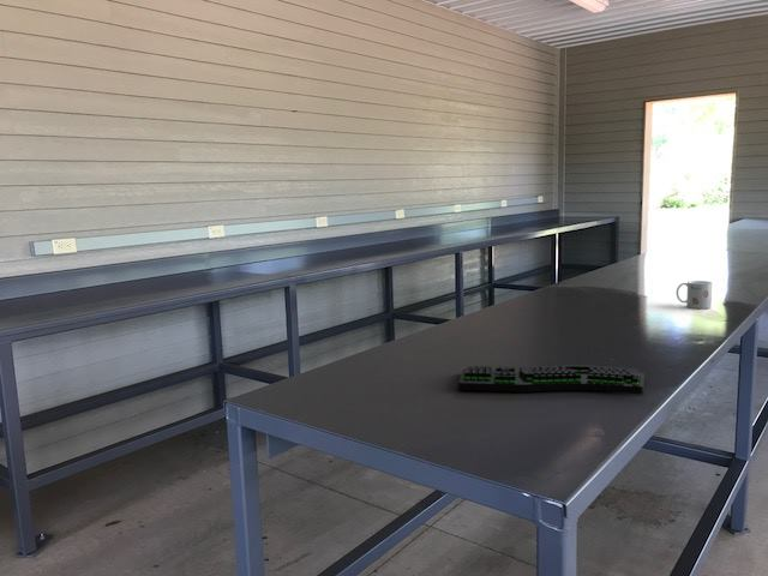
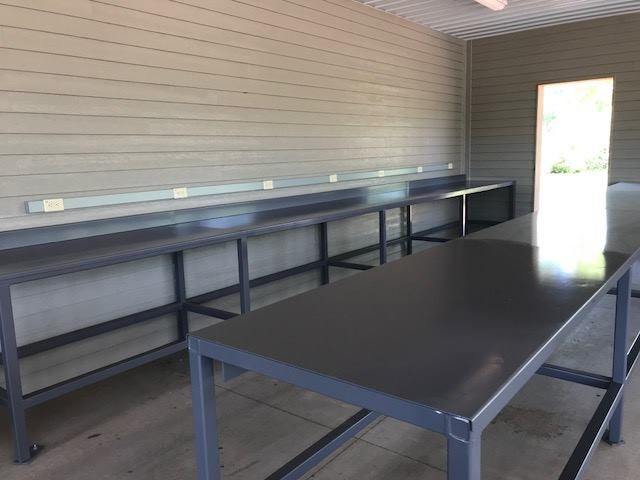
- mug [676,280,713,310]
- keyboard [458,364,646,395]
